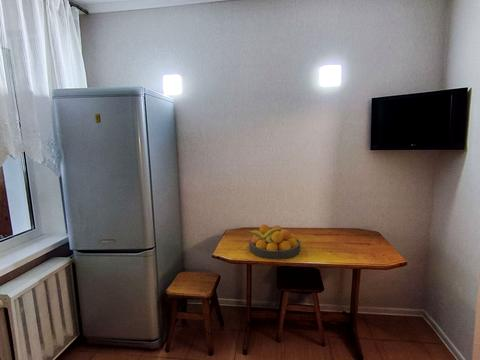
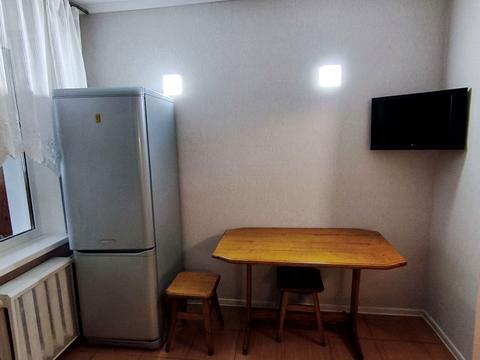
- fruit bowl [247,224,301,260]
